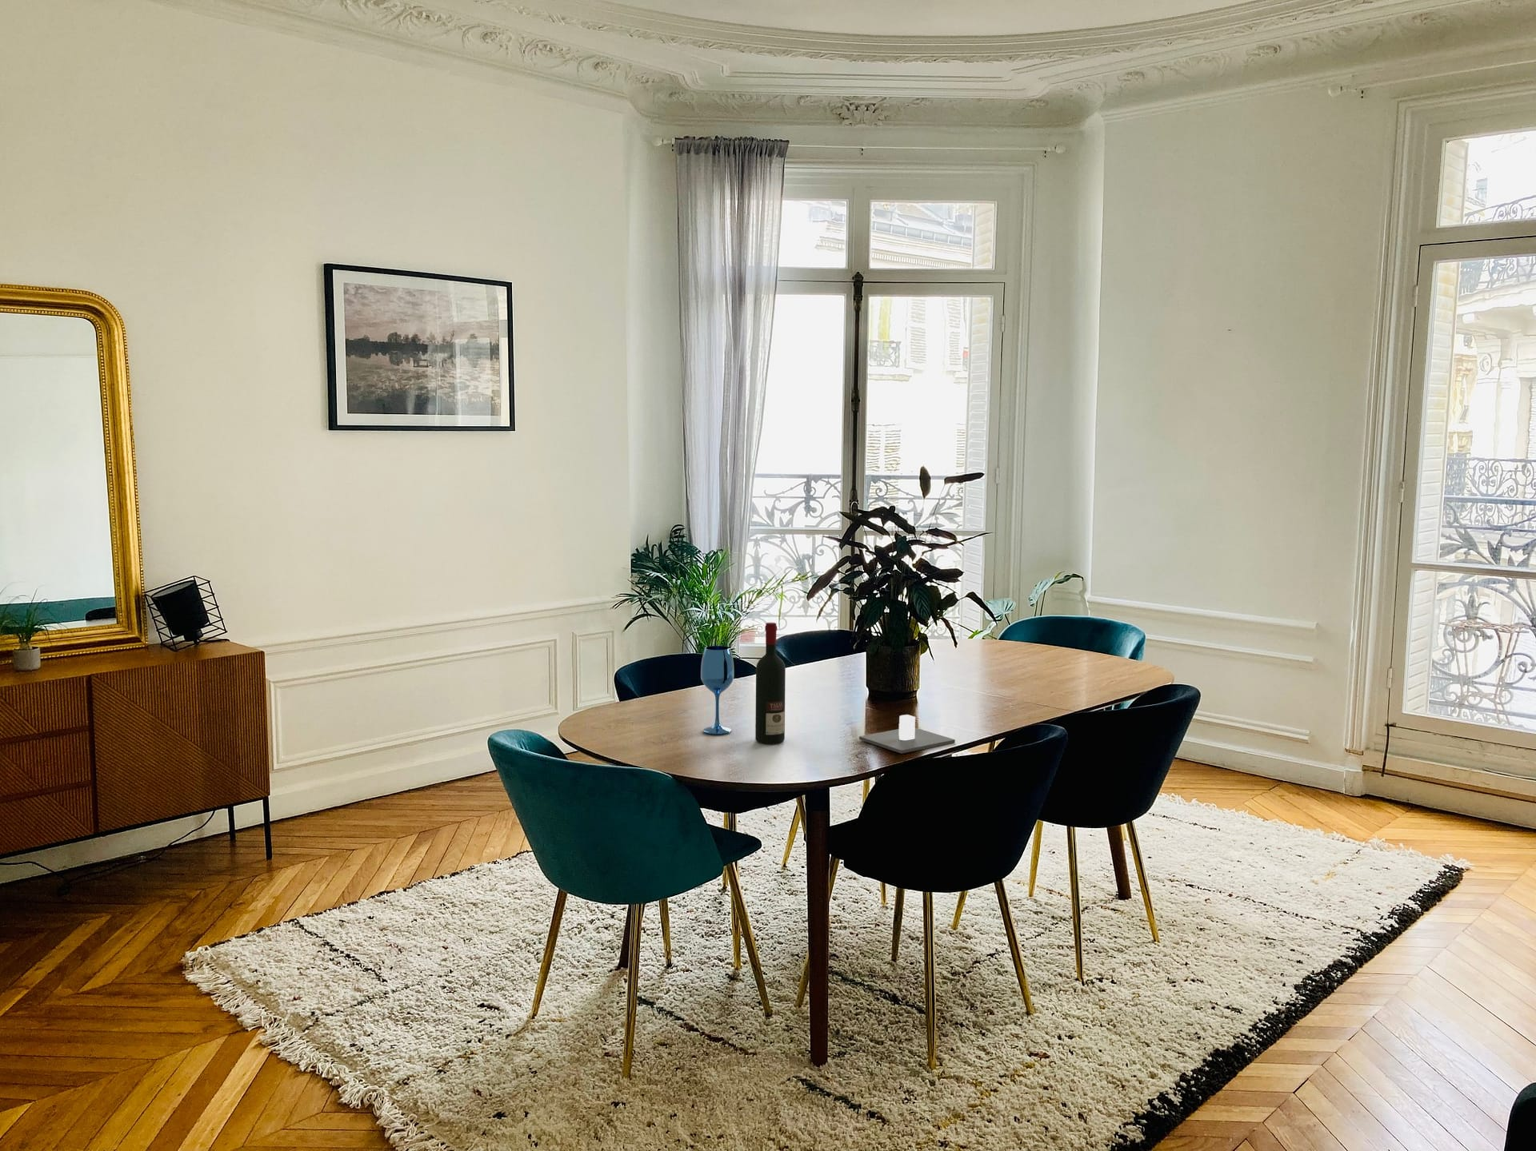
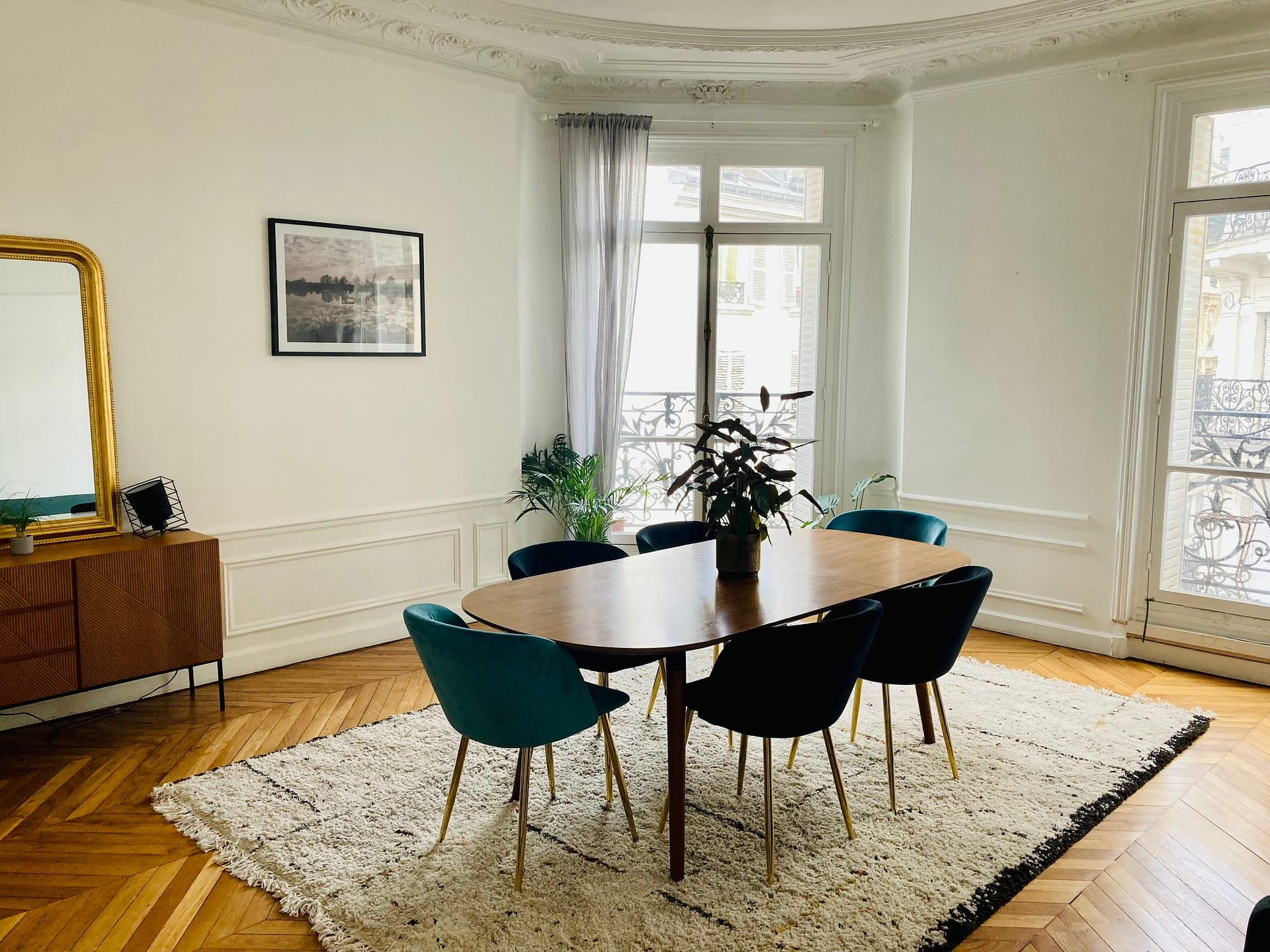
- candle [859,713,955,754]
- alcohol [755,621,786,745]
- wineglass [700,646,734,735]
